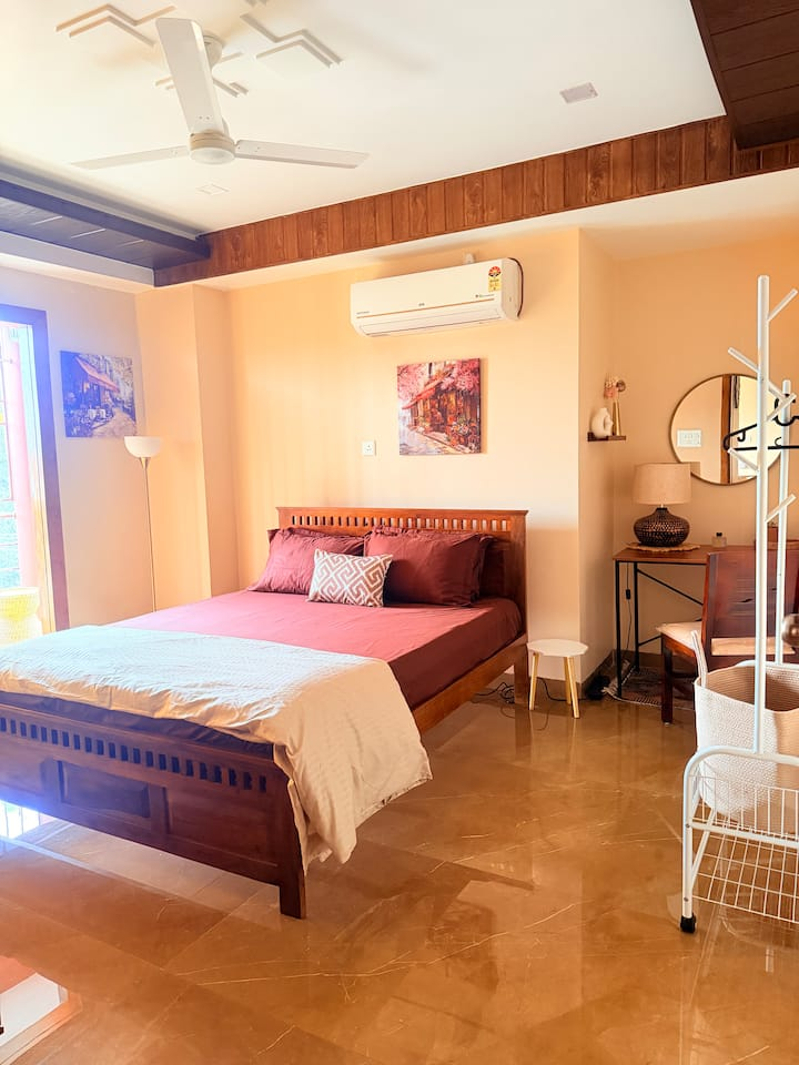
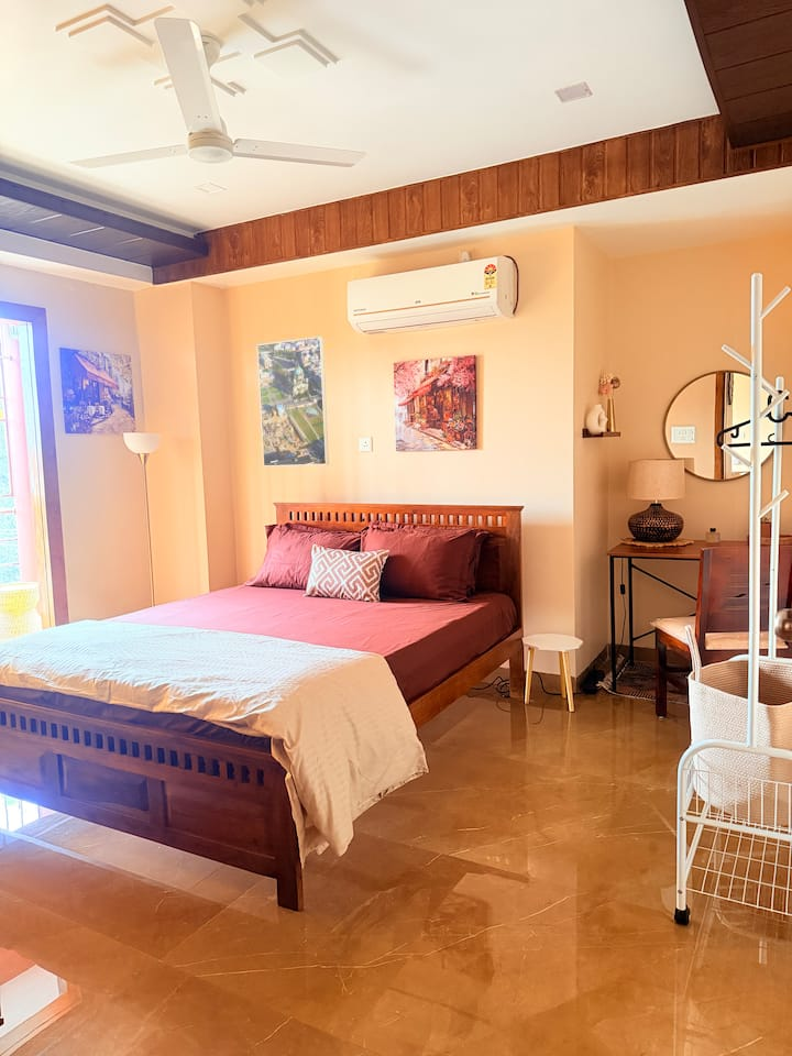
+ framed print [256,336,330,468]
